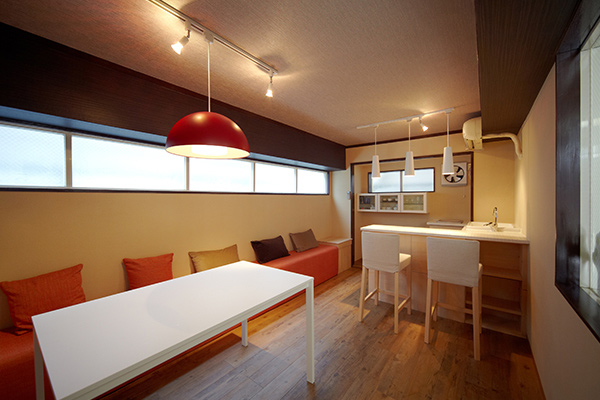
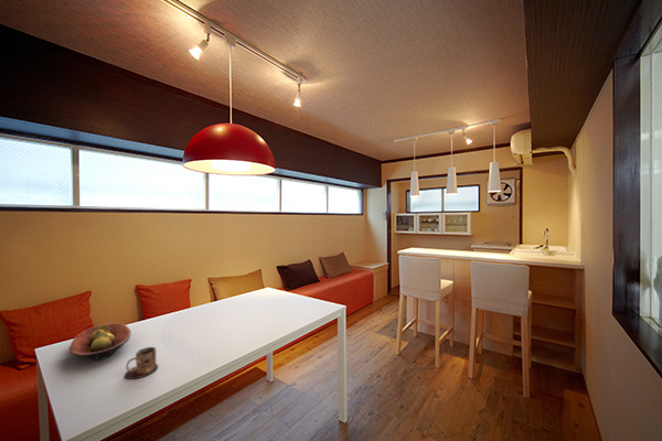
+ fruit bowl [68,323,132,362]
+ mug [124,346,159,380]
